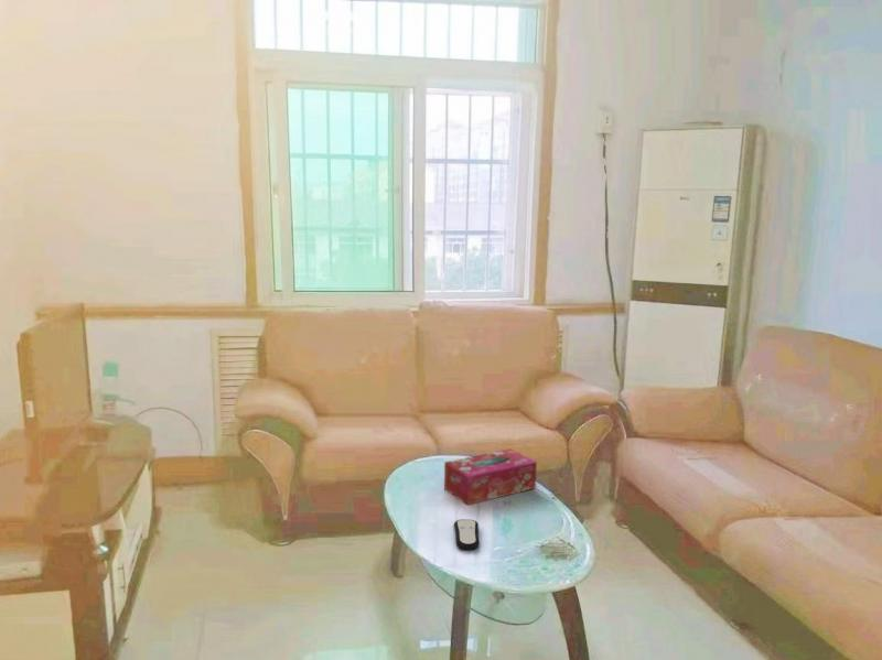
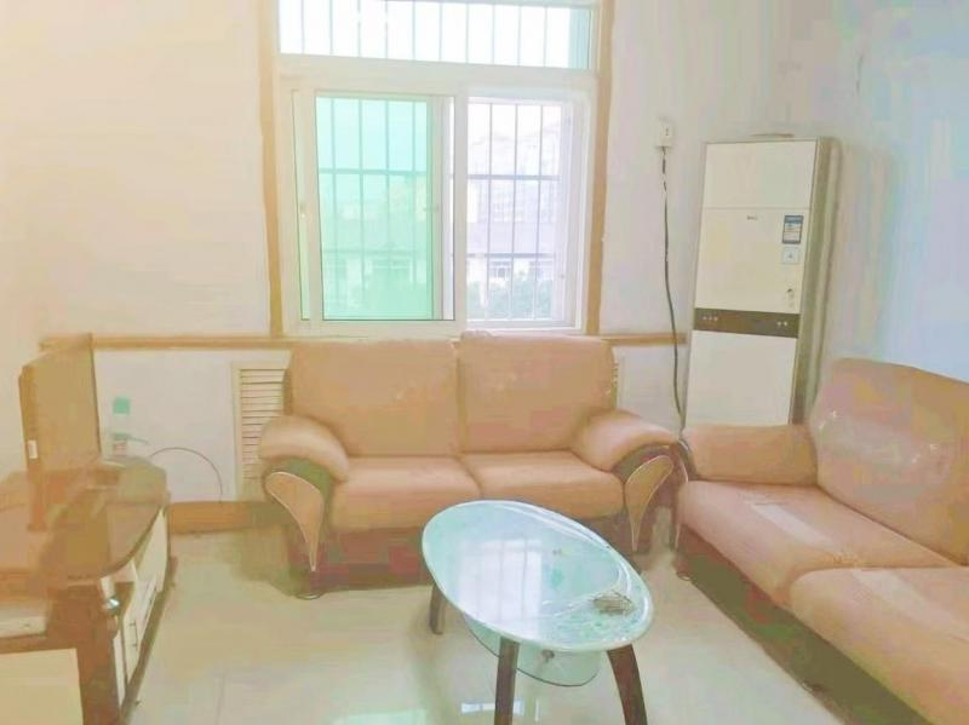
- remote control [453,518,481,551]
- tissue box [443,447,538,506]
